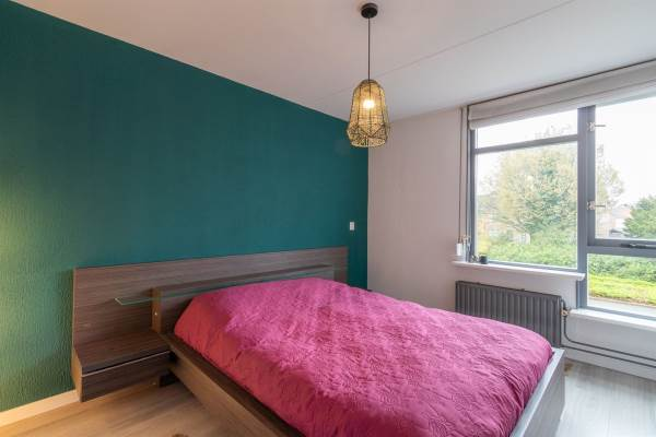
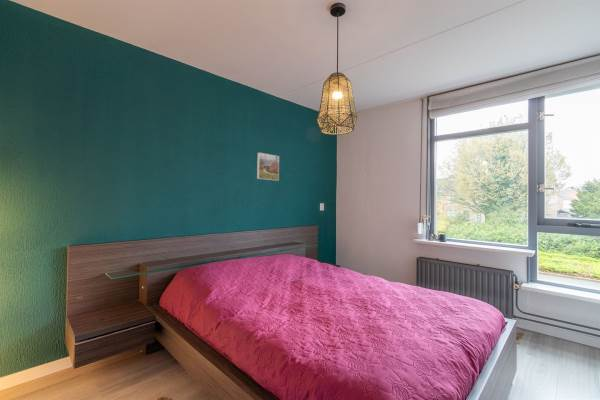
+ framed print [256,152,280,182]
